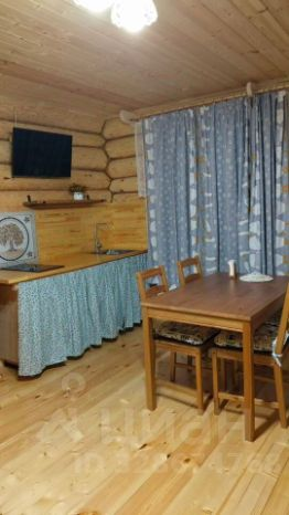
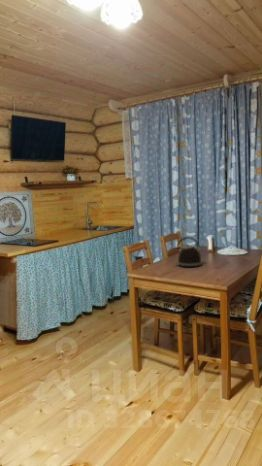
+ kettle [175,236,204,268]
